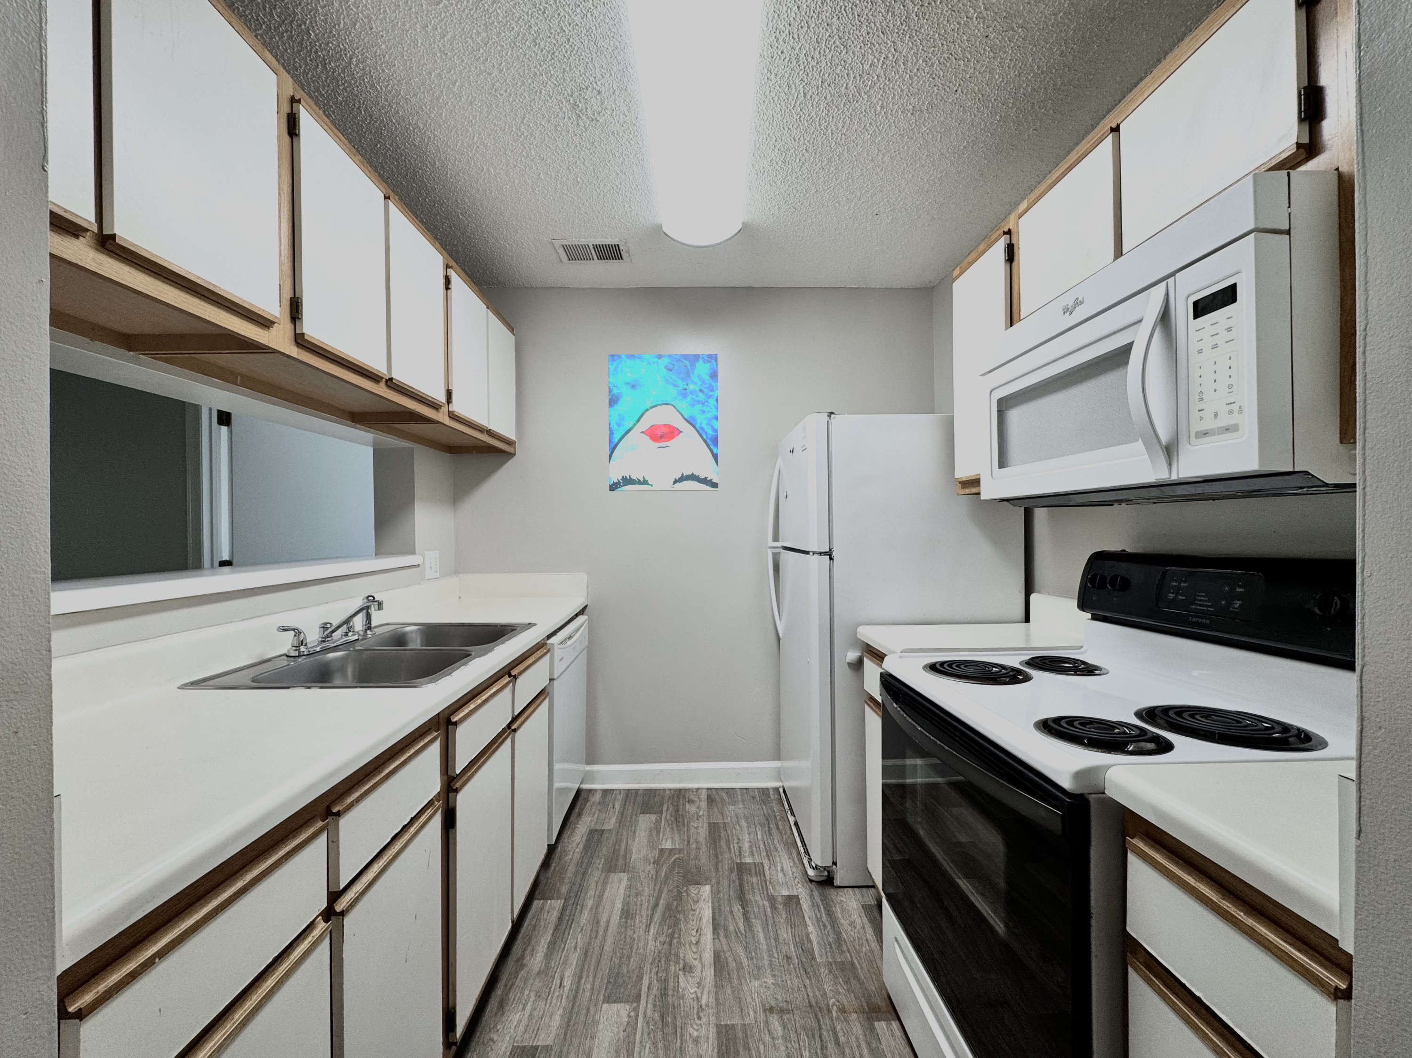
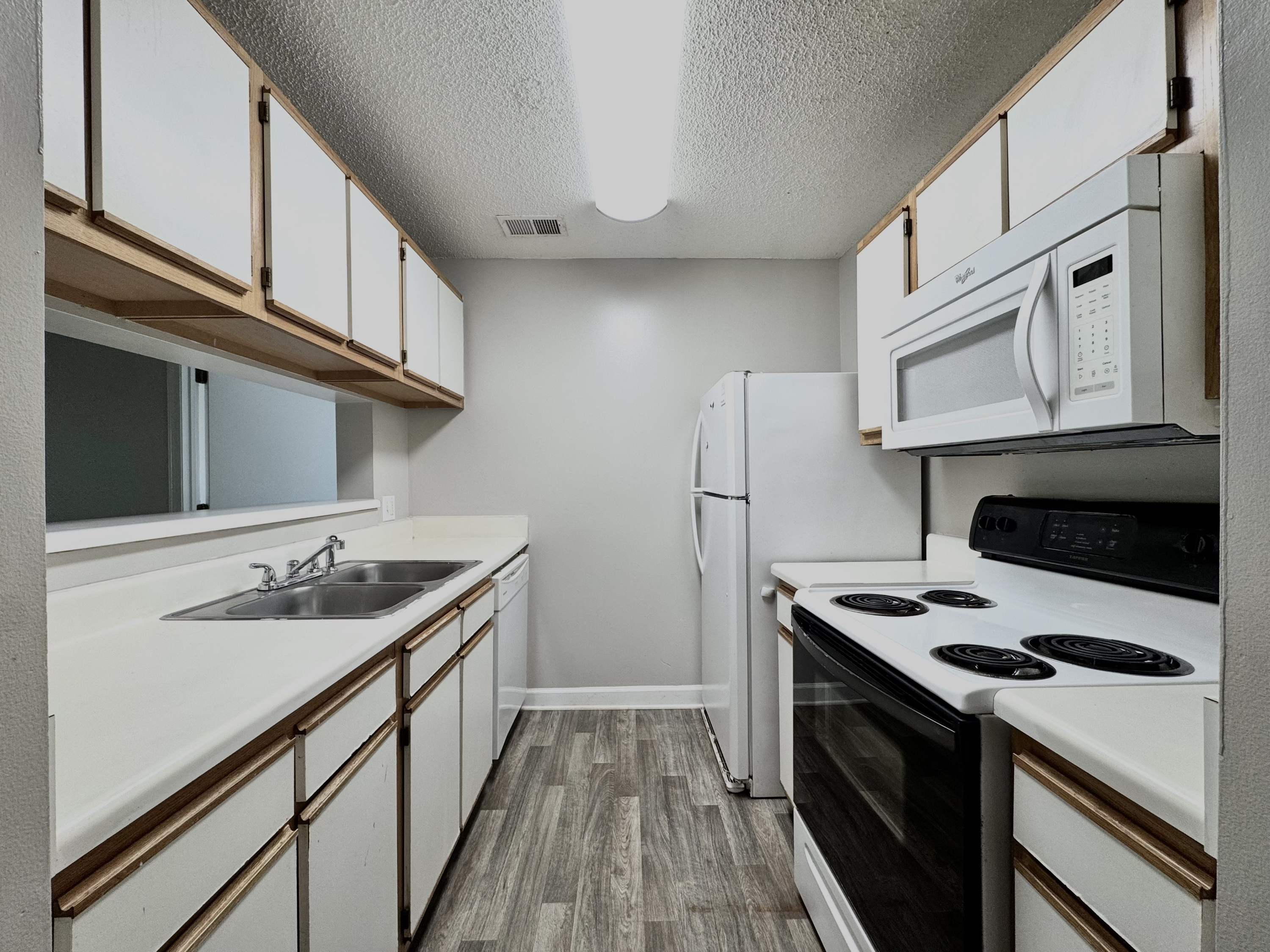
- wall art [608,353,718,492]
